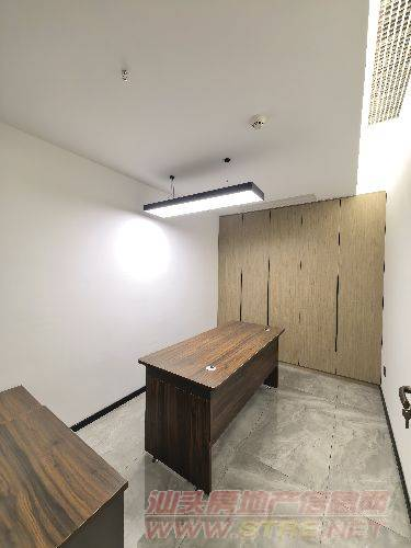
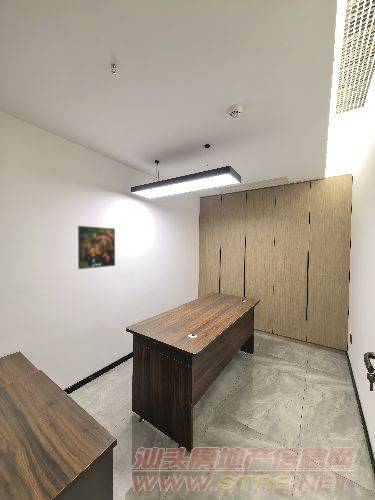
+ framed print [77,225,116,270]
